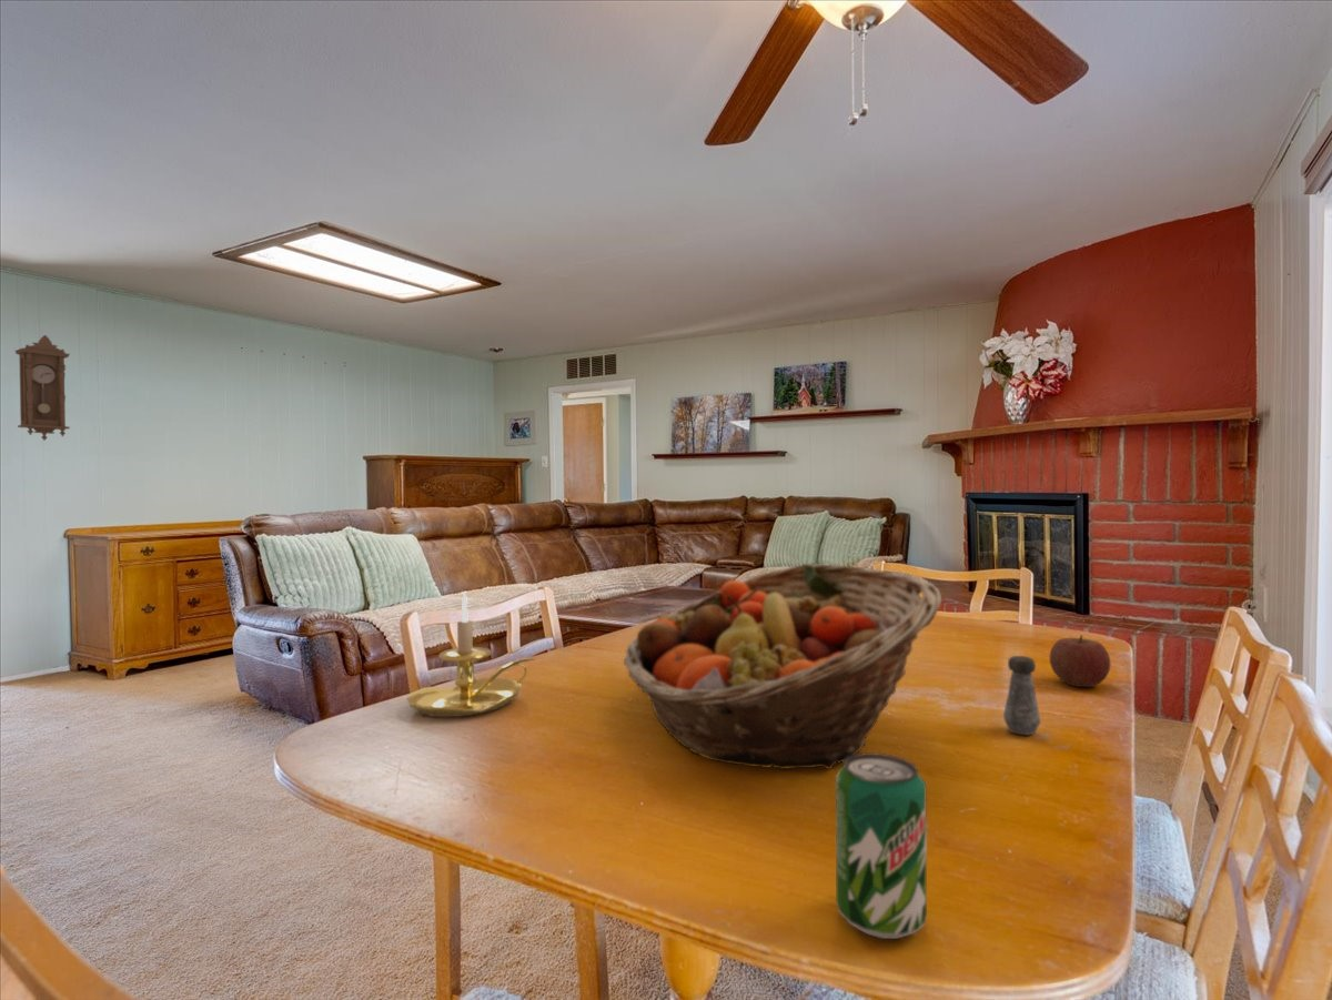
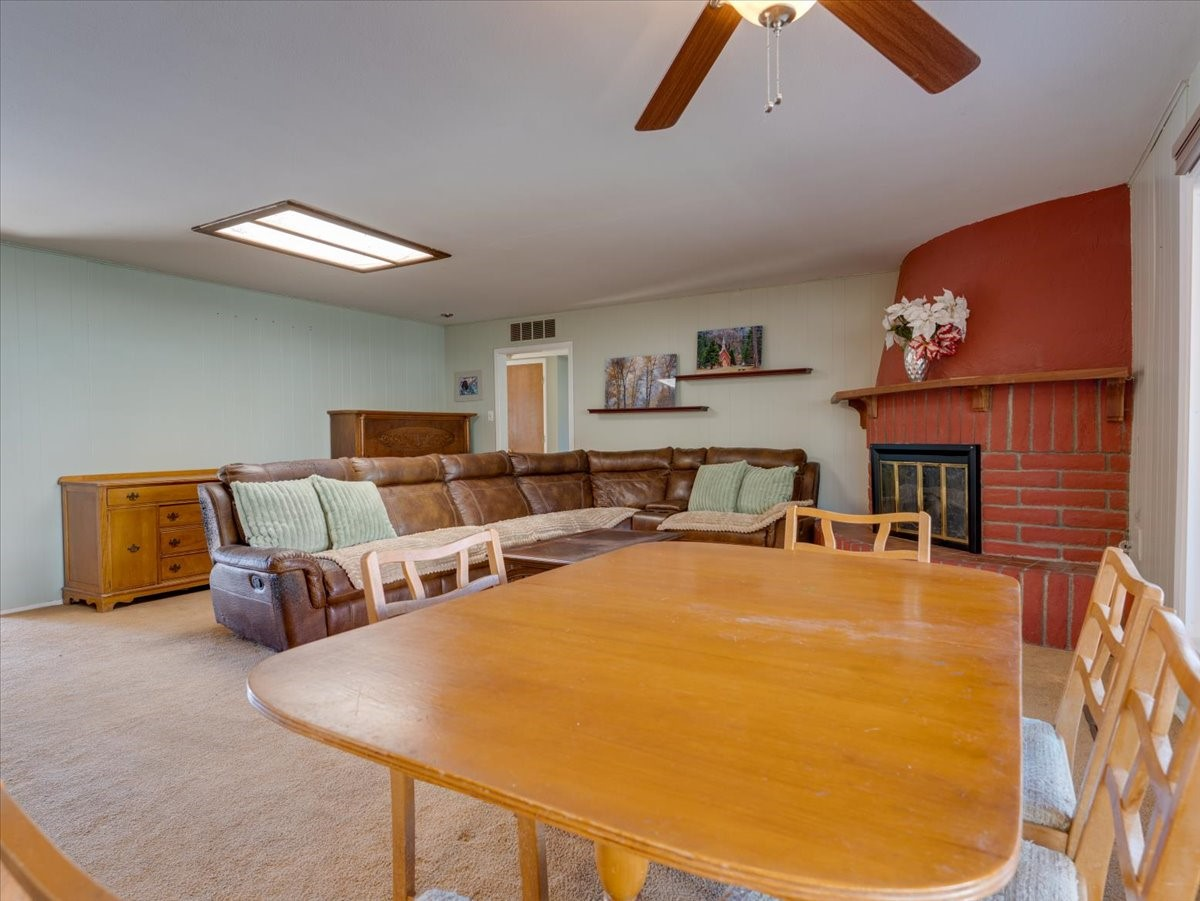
- fruit basket [623,563,942,770]
- pendulum clock [13,334,71,442]
- salt shaker [1002,655,1041,736]
- beverage can [835,751,928,940]
- candle holder [405,590,536,718]
- apple [1049,635,1111,688]
